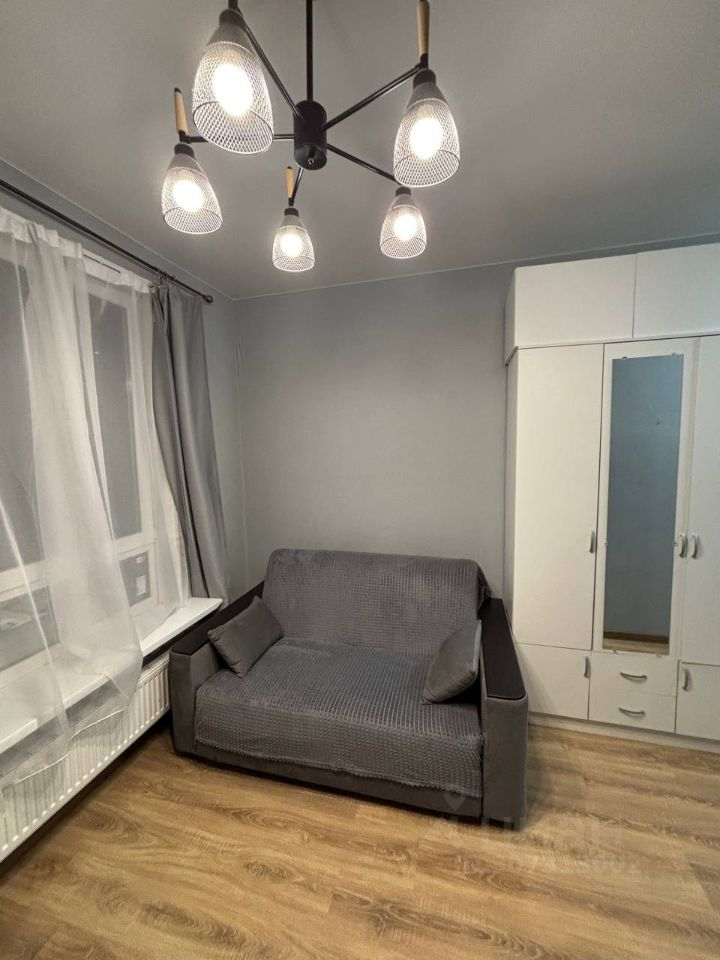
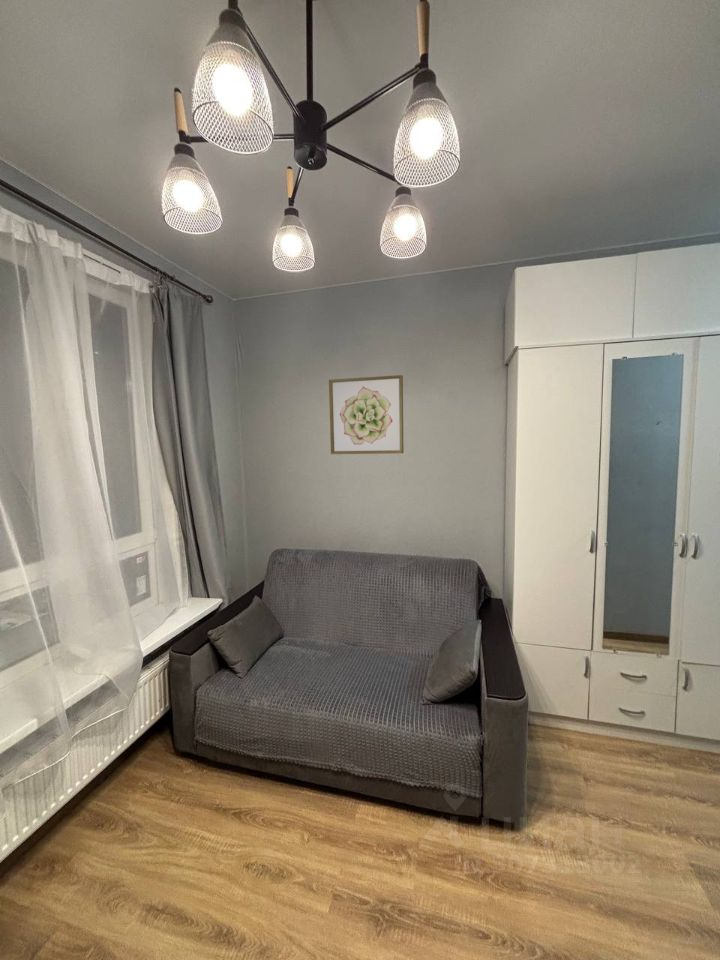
+ wall art [328,374,405,455]
